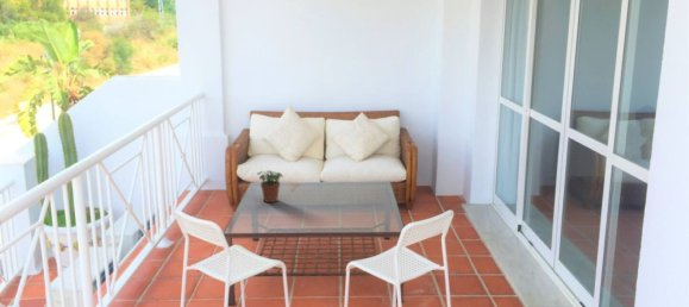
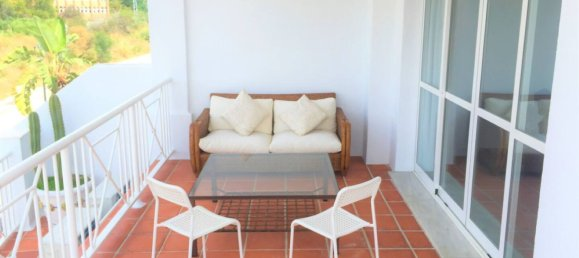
- potted plant [257,169,284,203]
